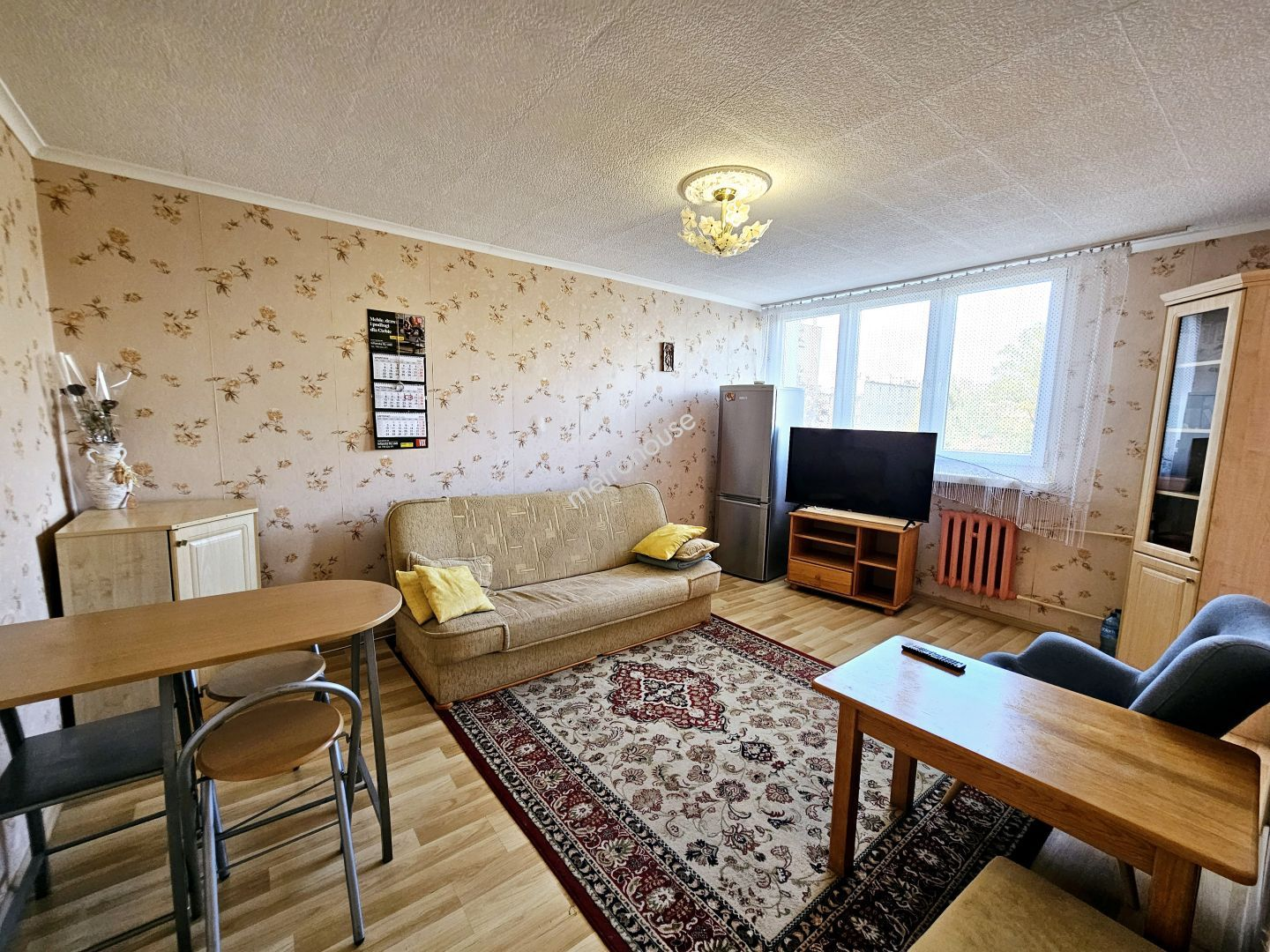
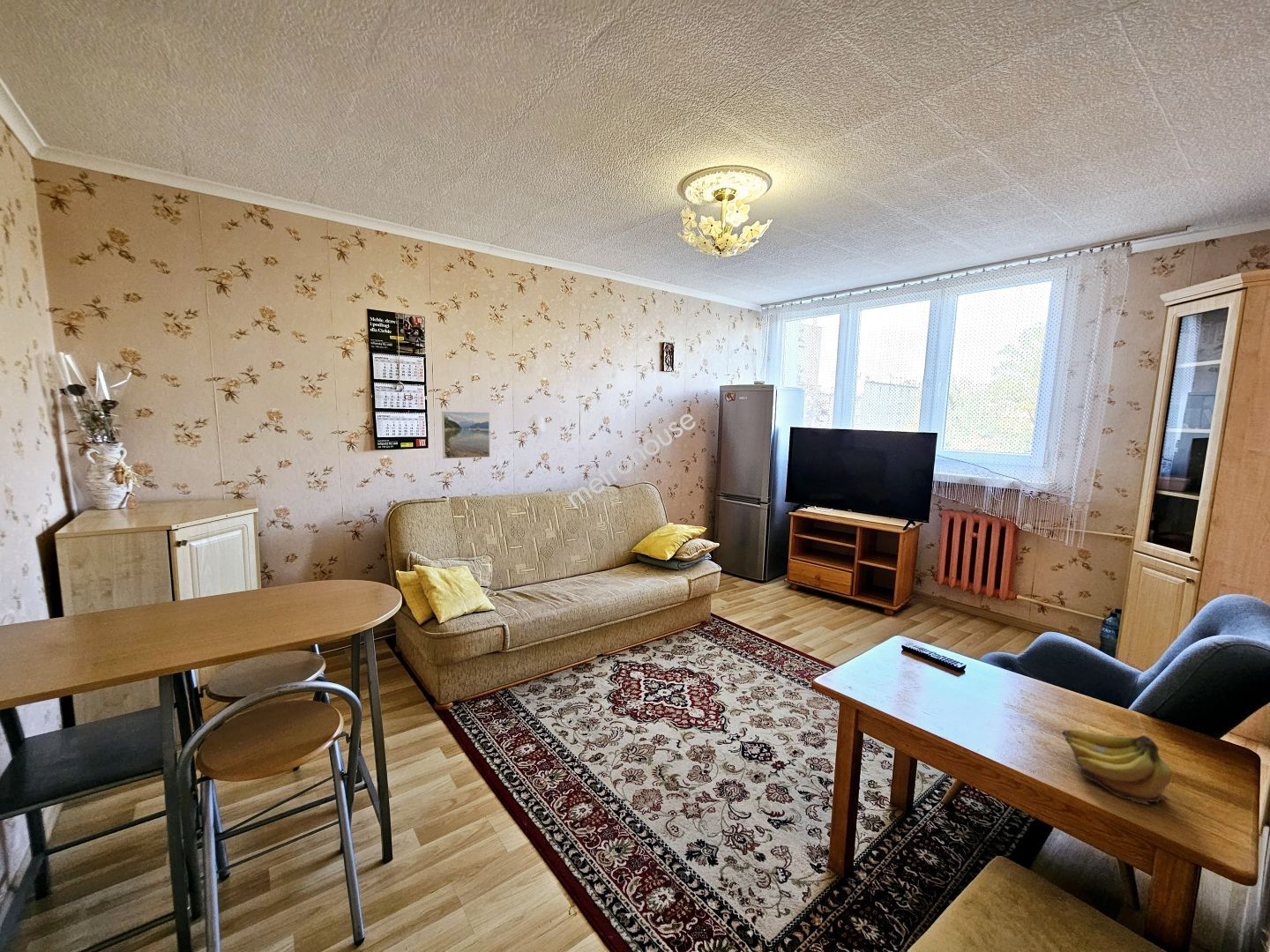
+ fruit [1060,729,1173,806]
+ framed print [441,411,491,459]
